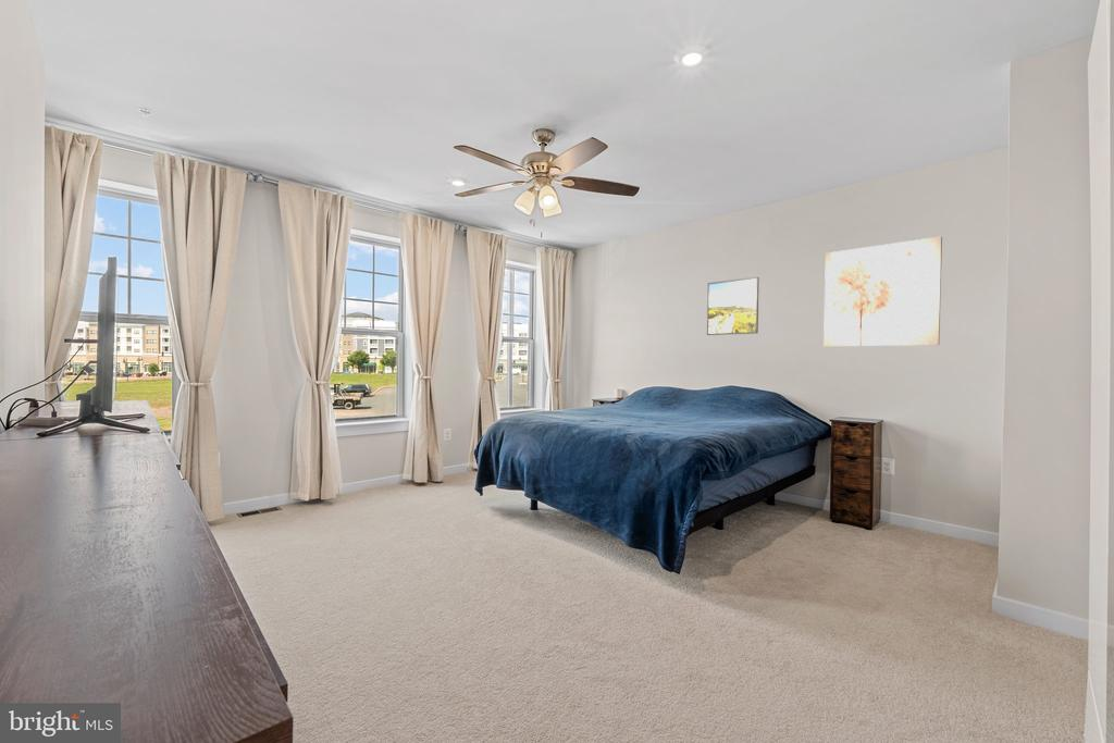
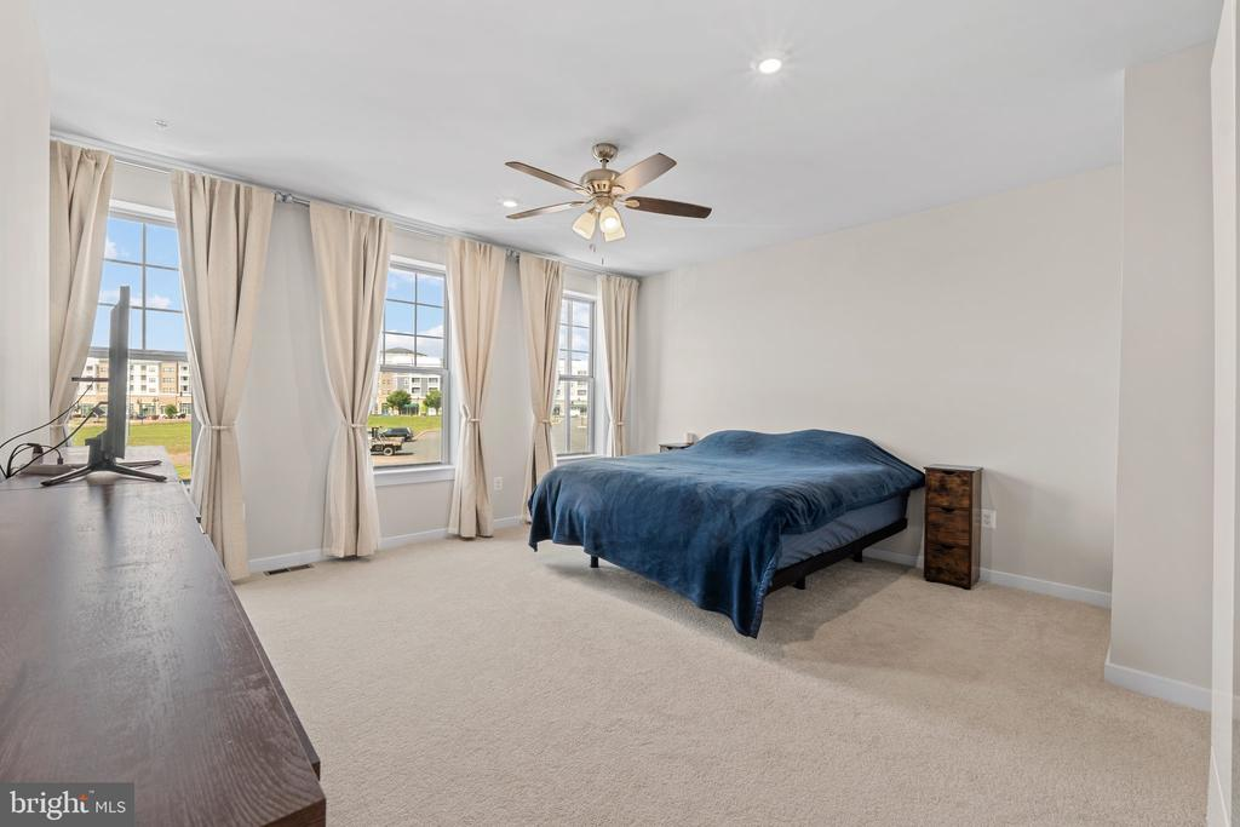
- wall art [822,235,943,347]
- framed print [706,276,760,336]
